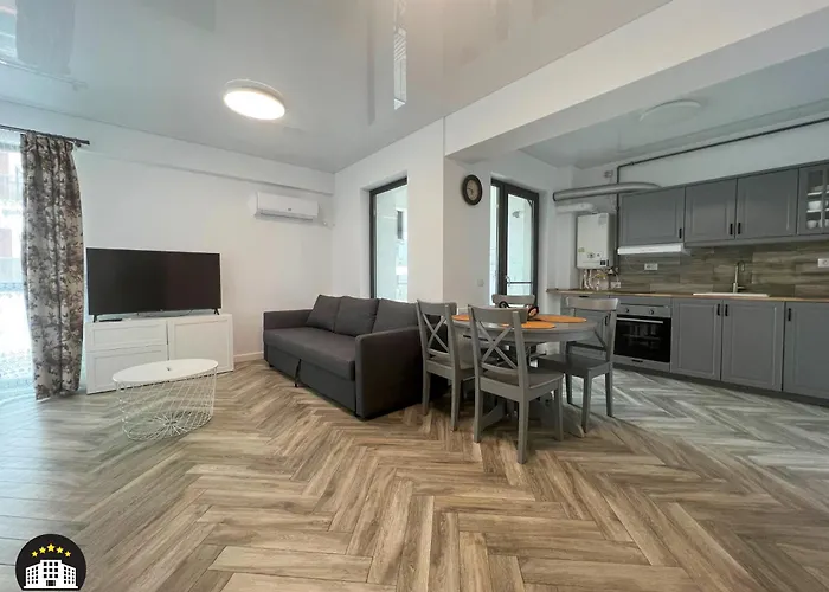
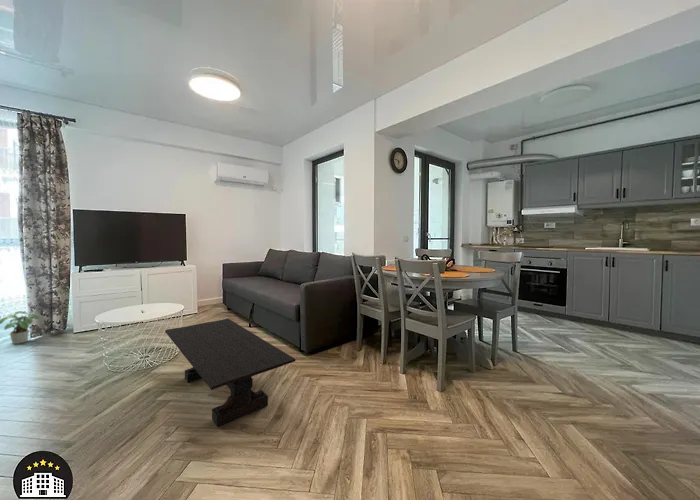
+ coffee table [164,318,296,427]
+ potted plant [0,310,41,345]
